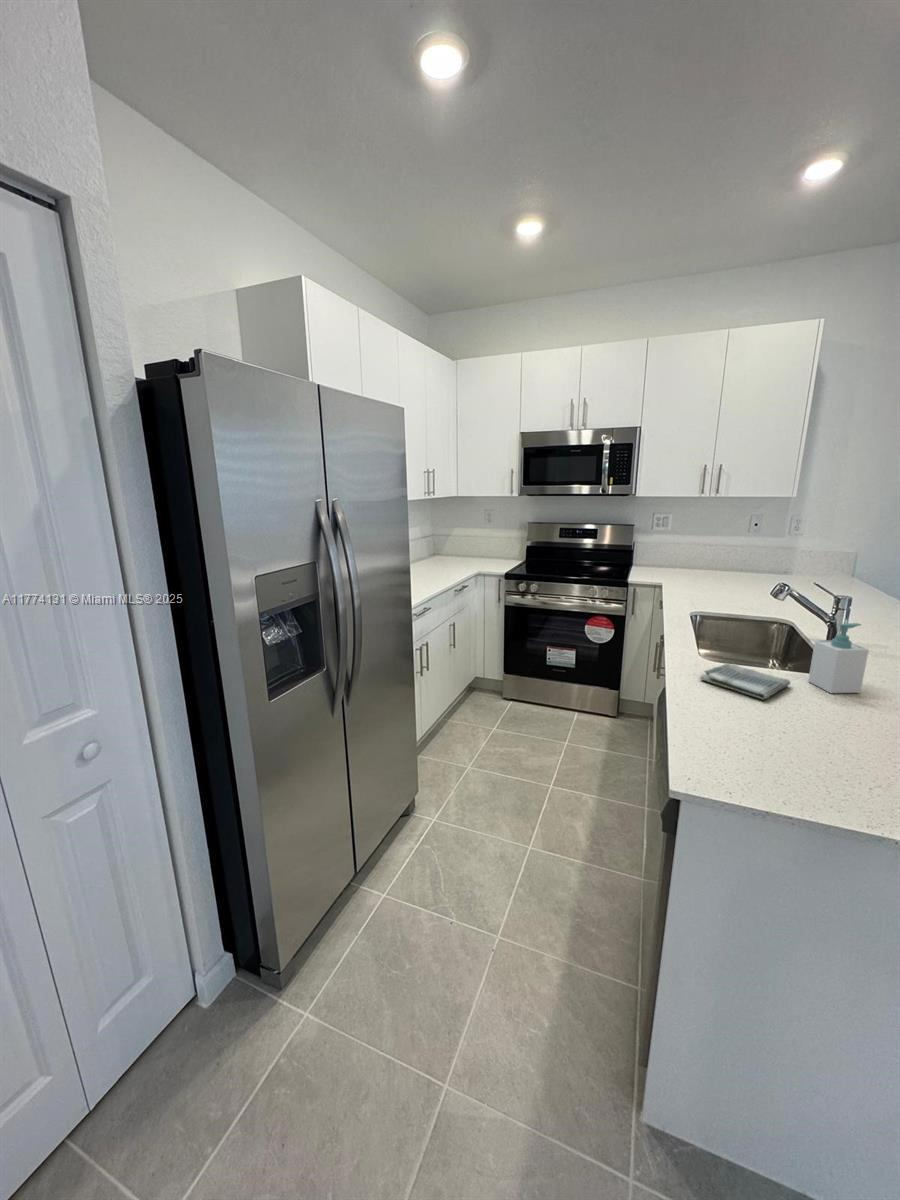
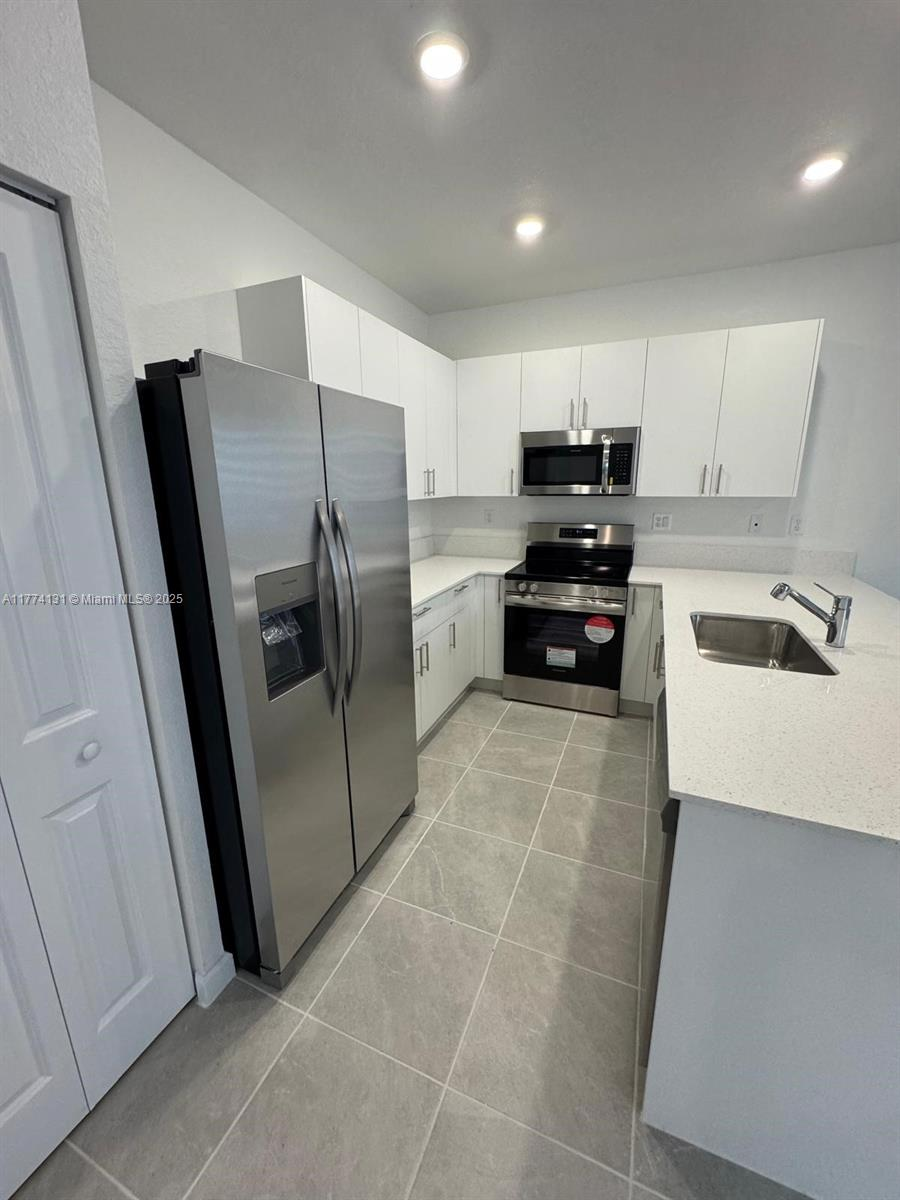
- soap bottle [807,622,870,694]
- dish towel [699,662,791,701]
